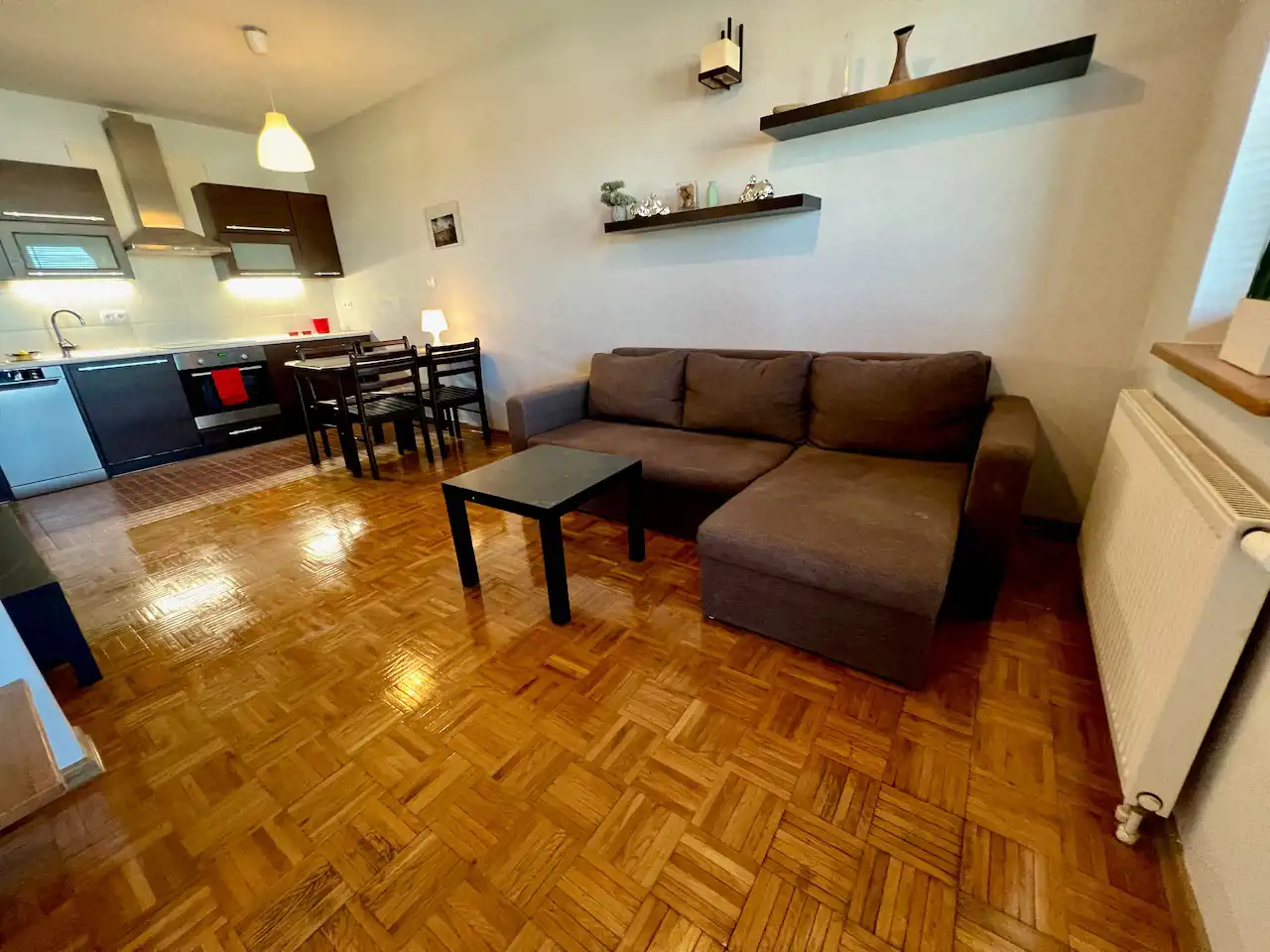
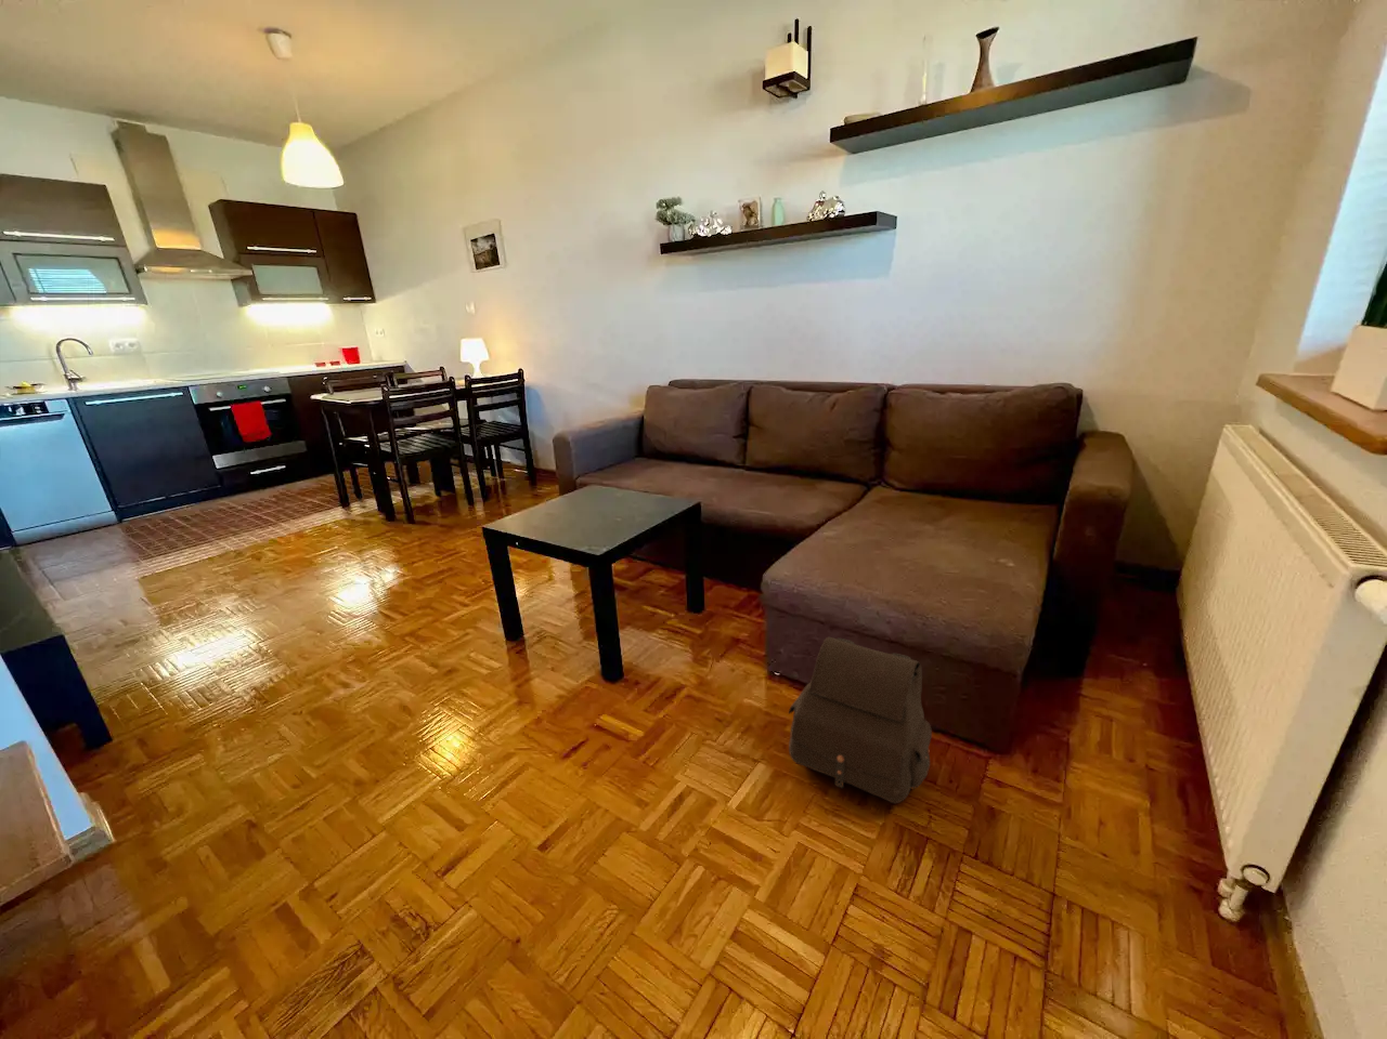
+ satchel [787,636,933,804]
